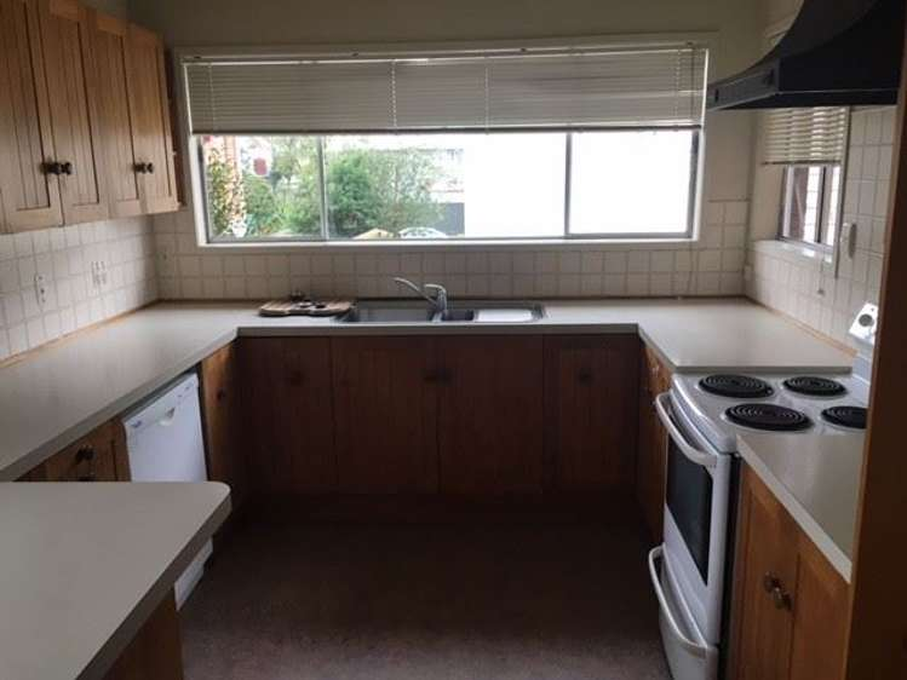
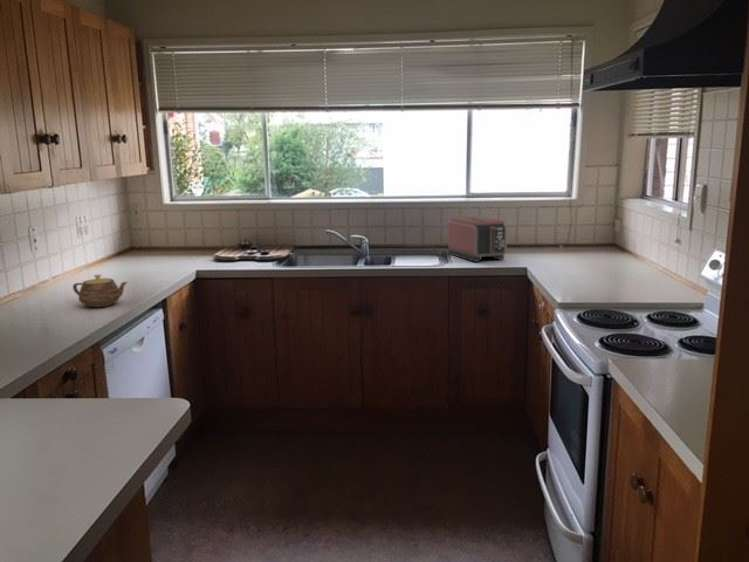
+ teapot [72,274,129,308]
+ toaster [447,215,508,263]
